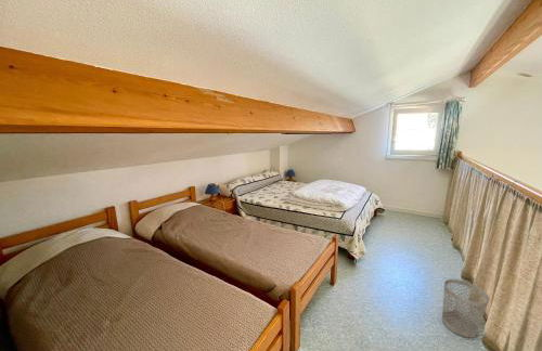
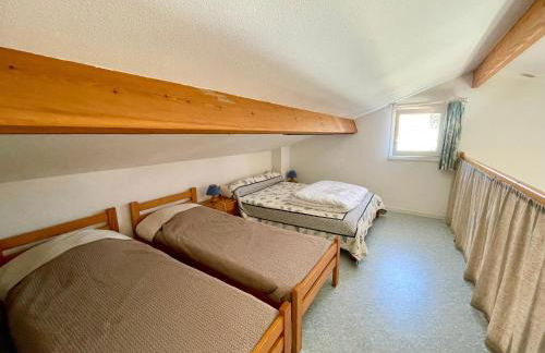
- wastebasket [441,278,491,339]
